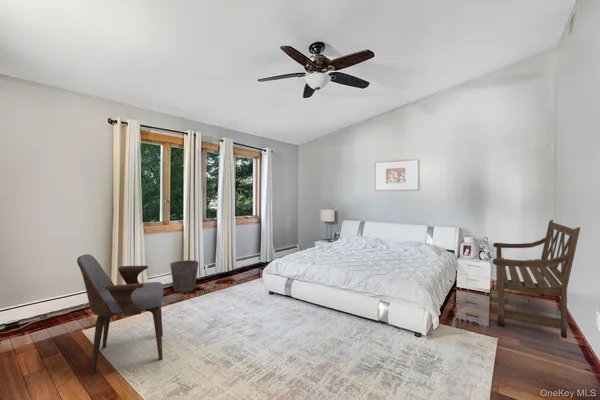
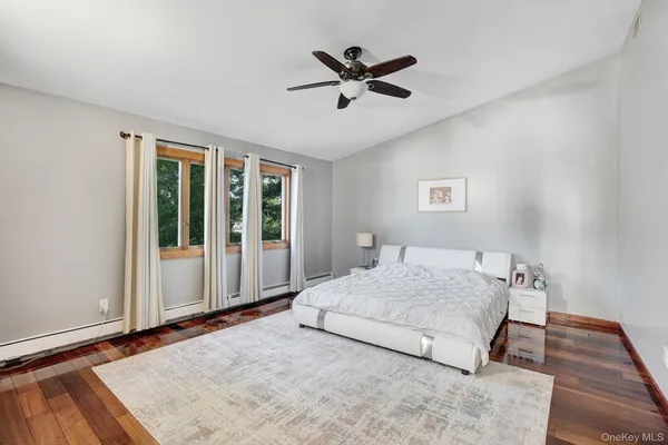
- bench [492,219,581,339]
- armchair [76,253,164,375]
- waste bin [169,259,200,293]
